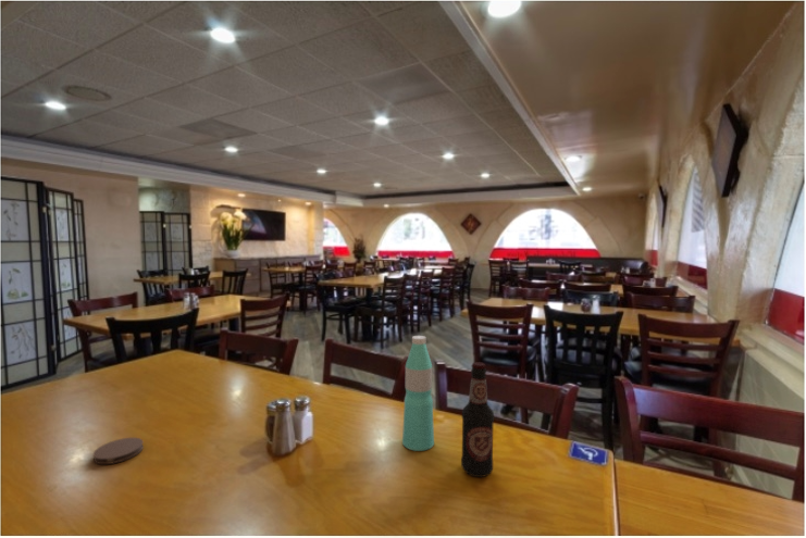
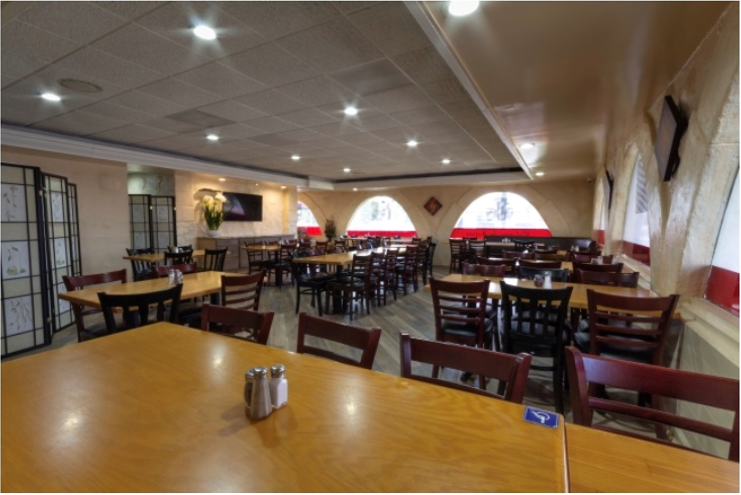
- bottle [460,361,495,478]
- coaster [92,437,145,465]
- water bottle [401,335,435,452]
